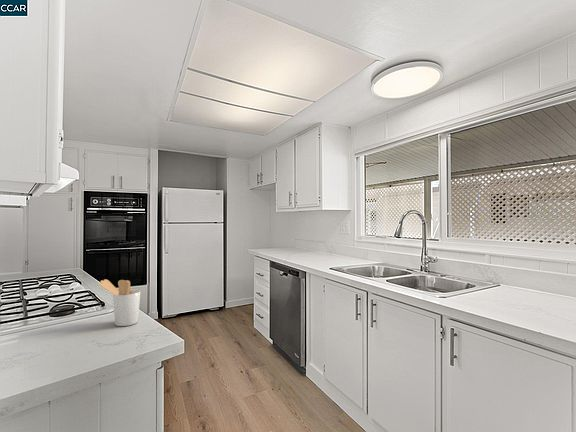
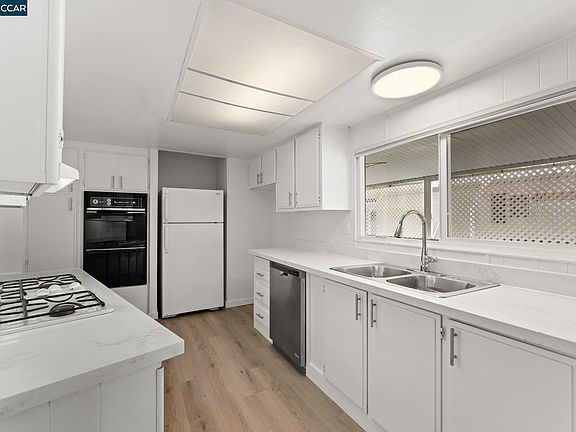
- utensil holder [97,278,141,327]
